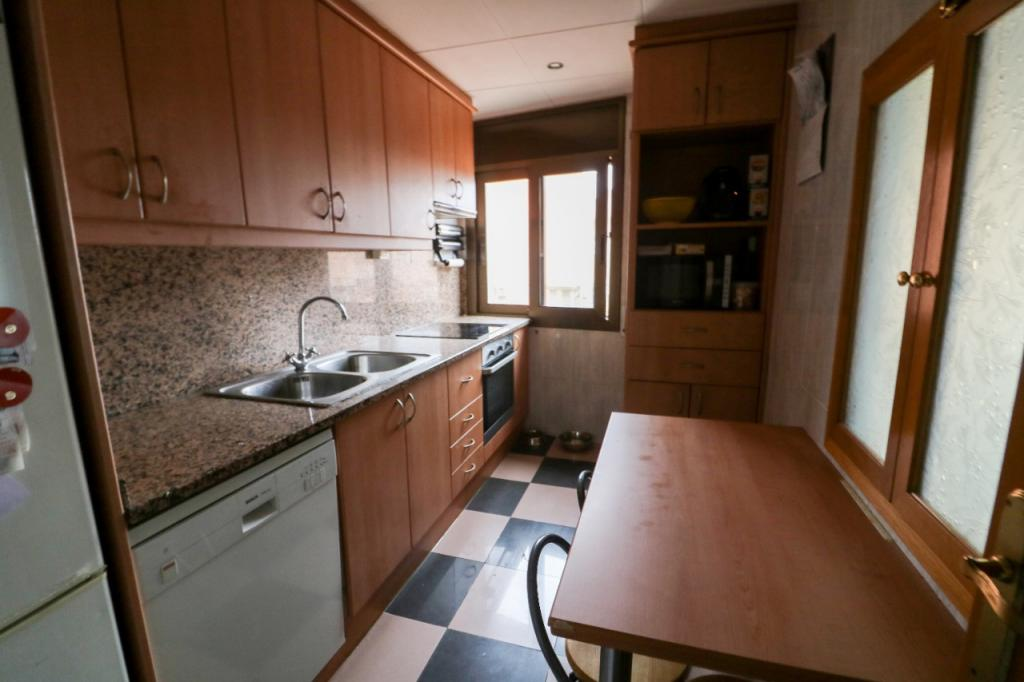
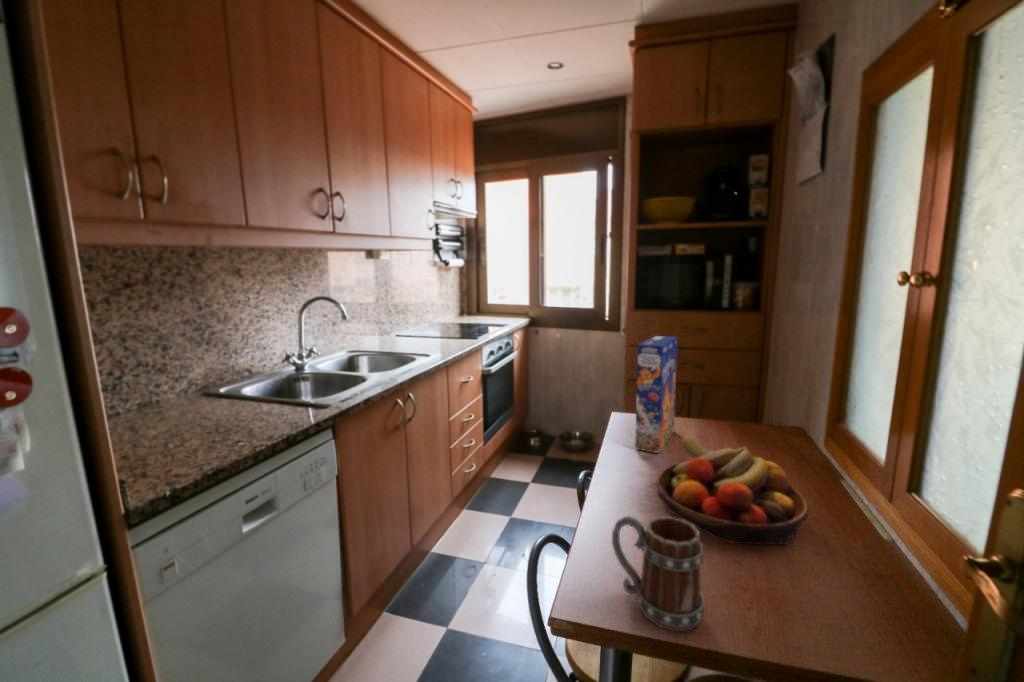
+ mug [611,515,705,632]
+ fruit bowl [655,435,810,546]
+ cereal box [634,335,679,454]
